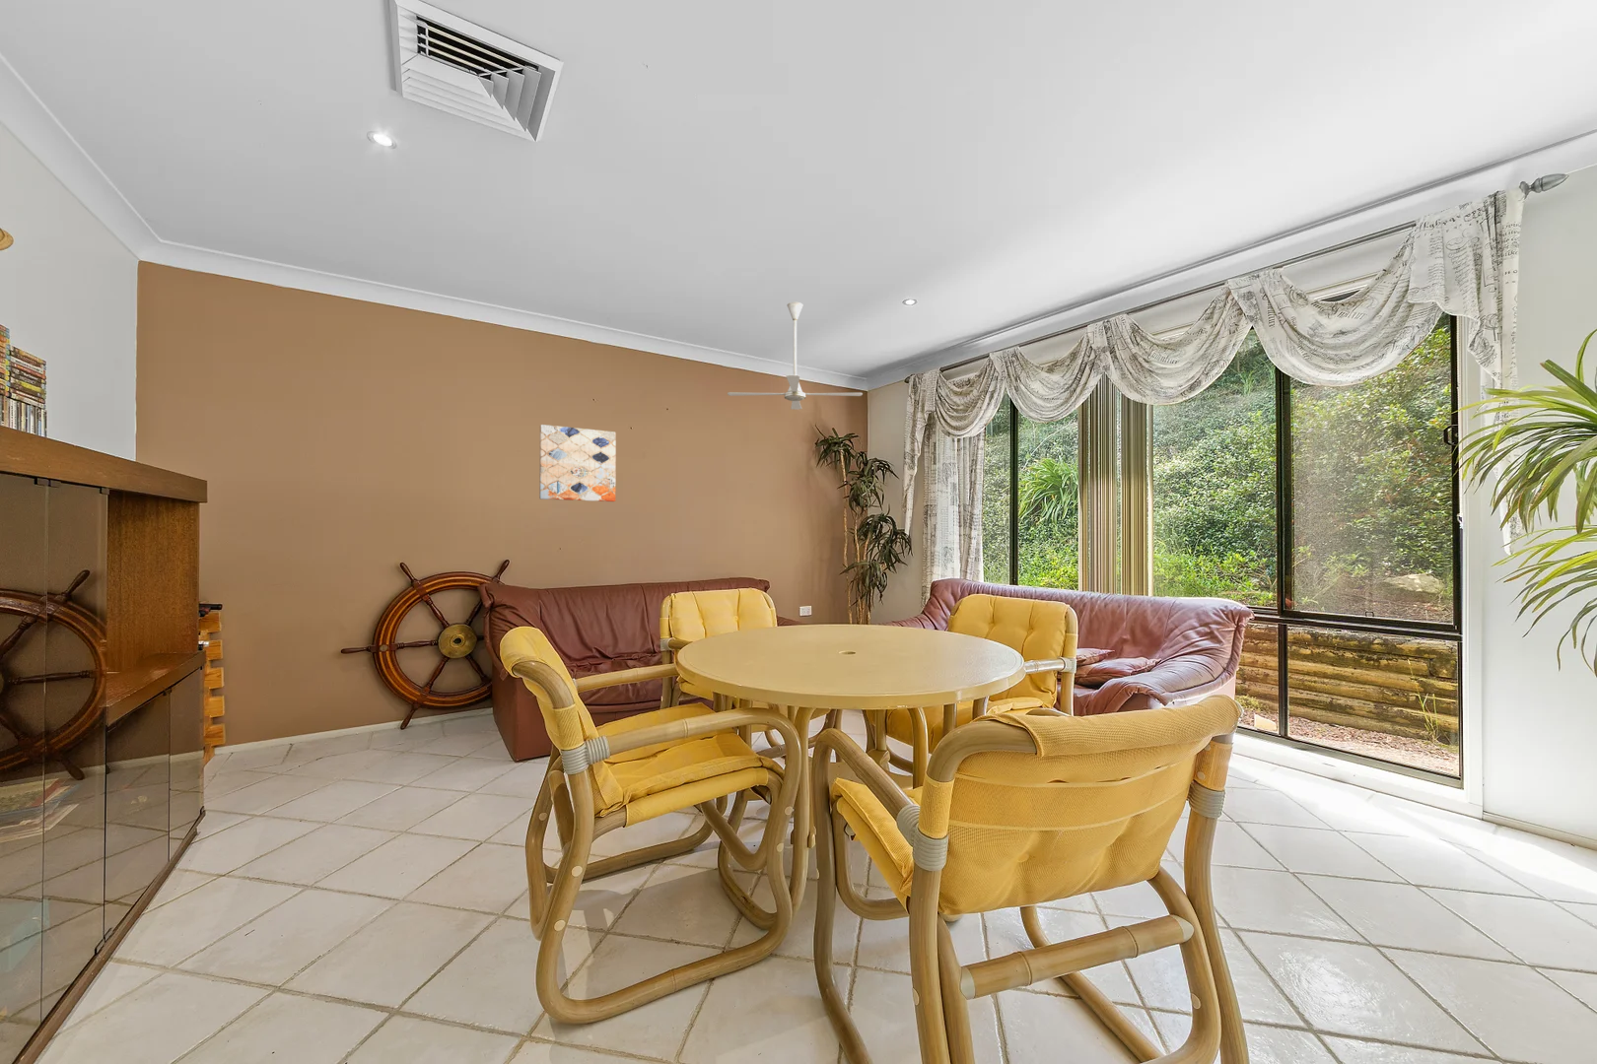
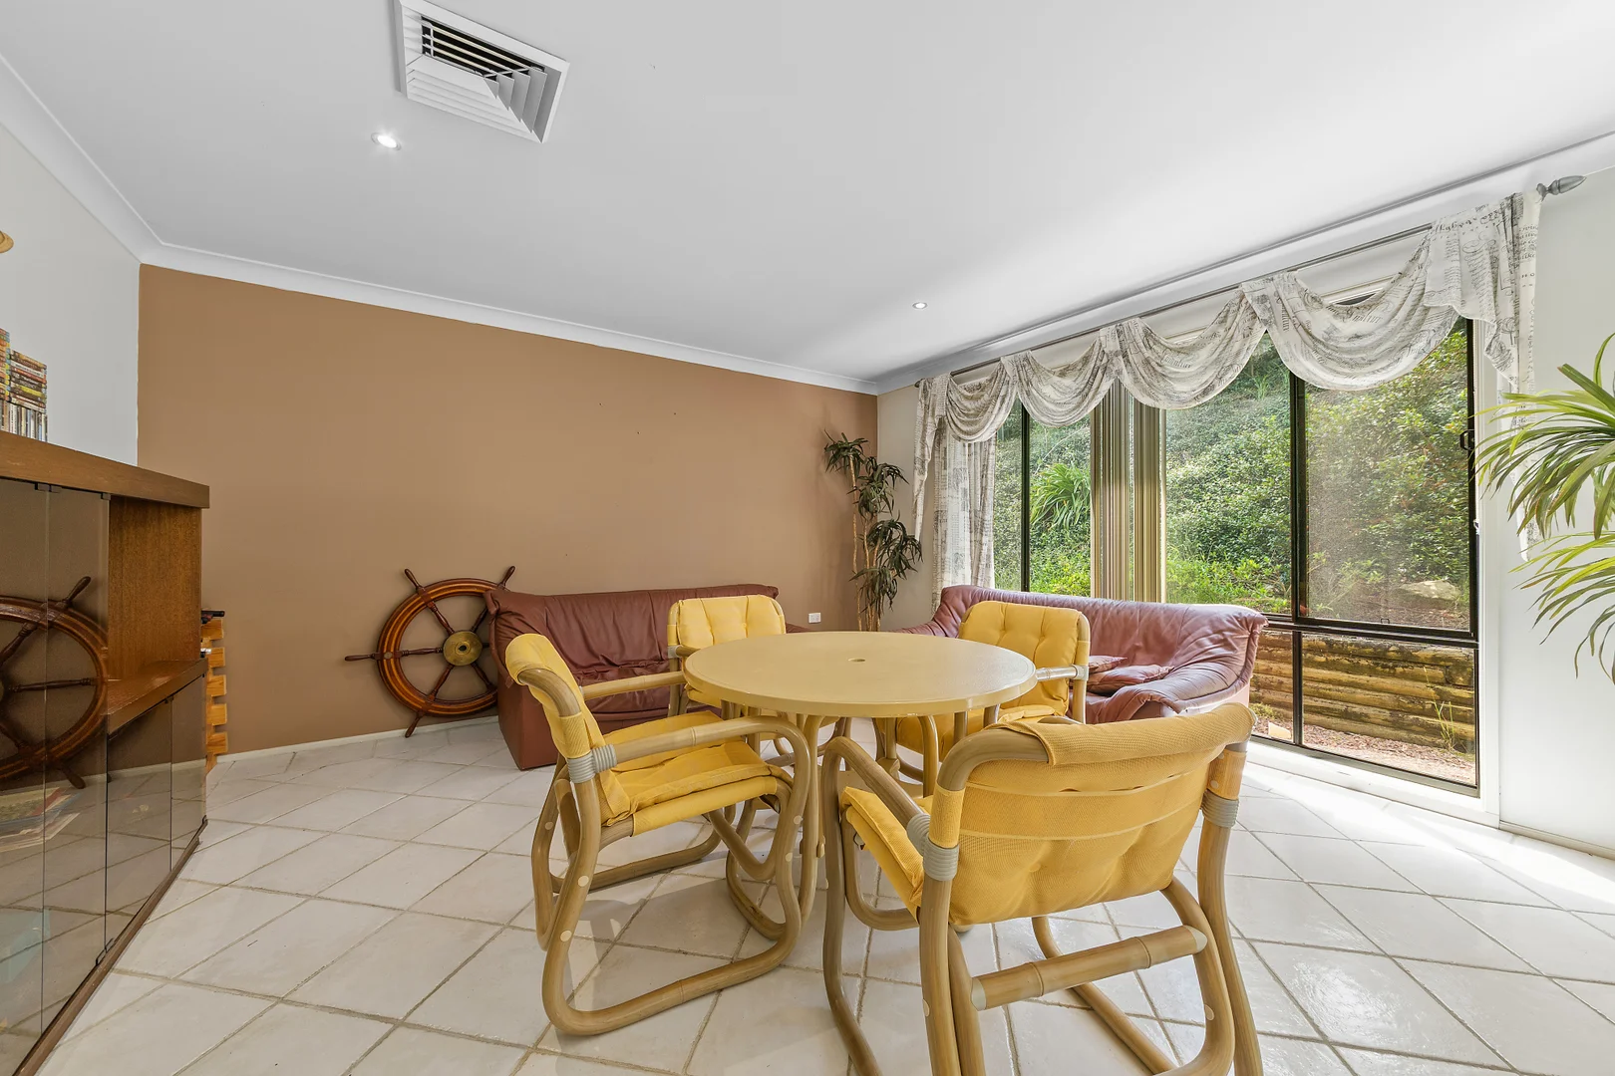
- wall art [538,424,617,502]
- ceiling fan [726,302,864,411]
